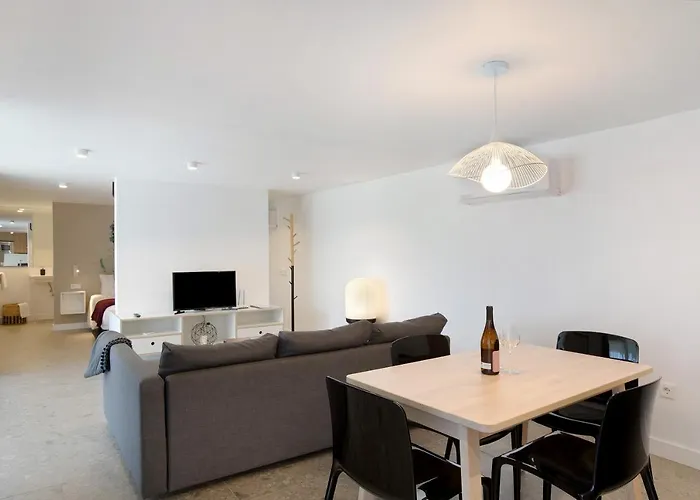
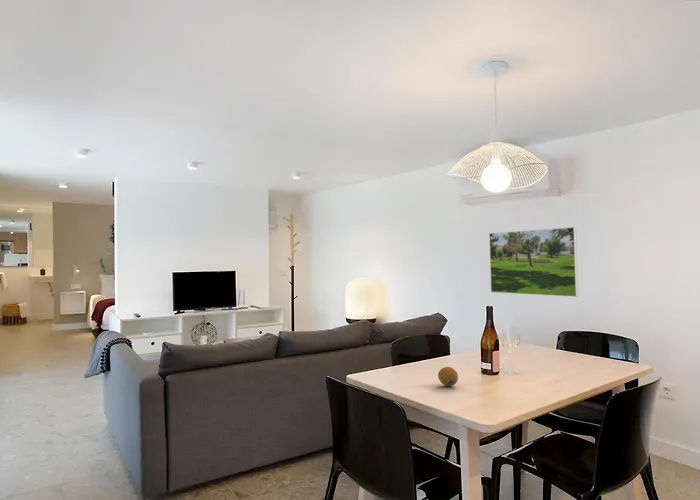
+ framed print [488,226,579,298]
+ fruit [437,366,459,387]
